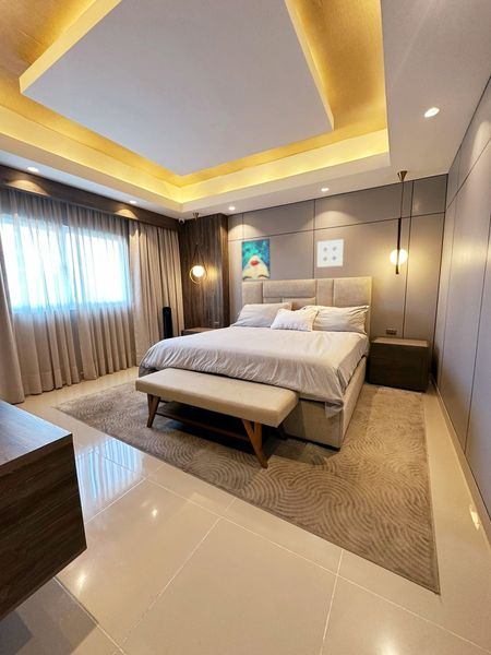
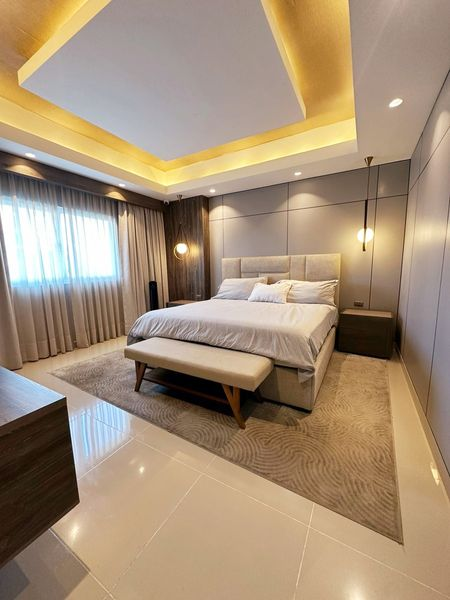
- wall art [240,238,271,282]
- wall art [316,238,345,269]
